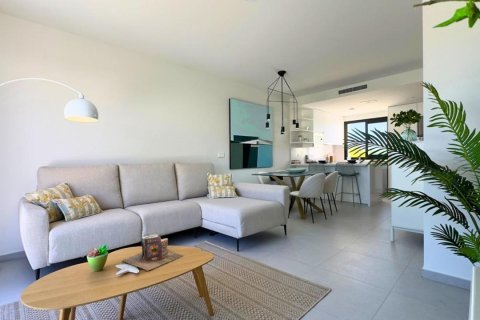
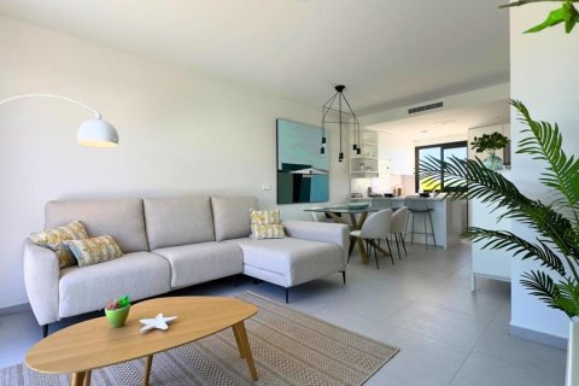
- books [121,232,185,272]
